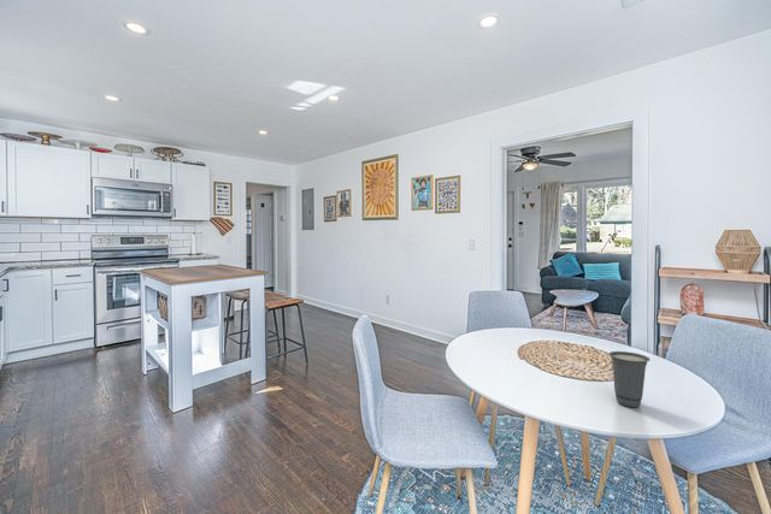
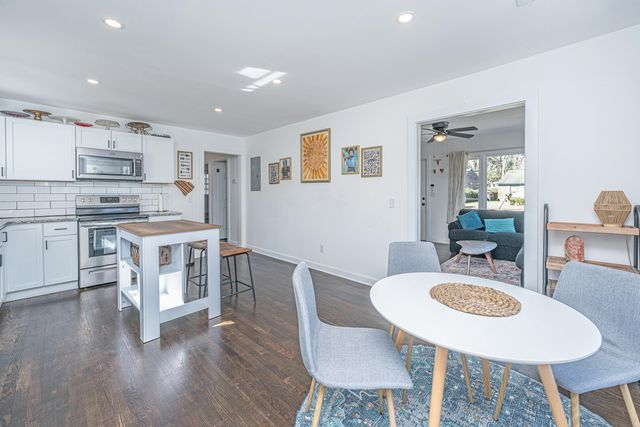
- cup [607,350,652,408]
